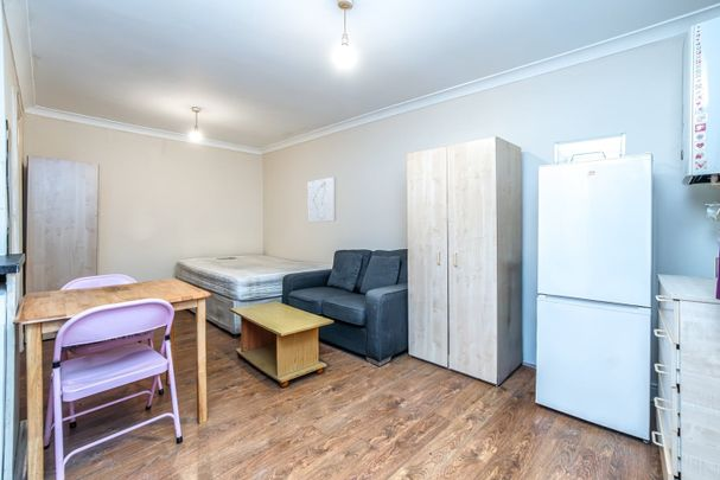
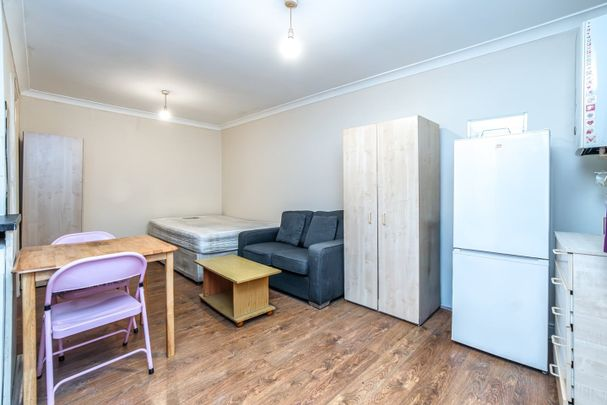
- wall art [307,175,337,224]
